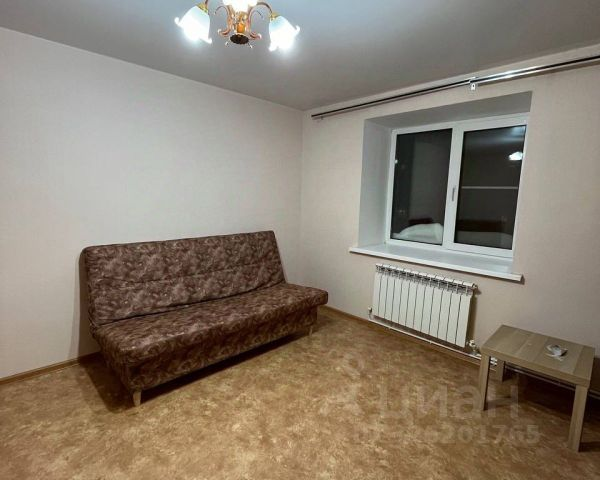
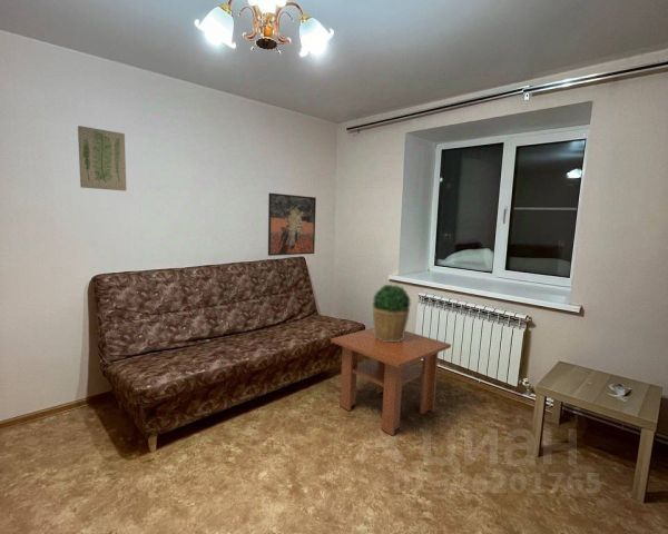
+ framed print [267,192,317,257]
+ wall art [77,125,127,191]
+ coffee table [330,327,452,437]
+ potted plant [371,284,412,342]
